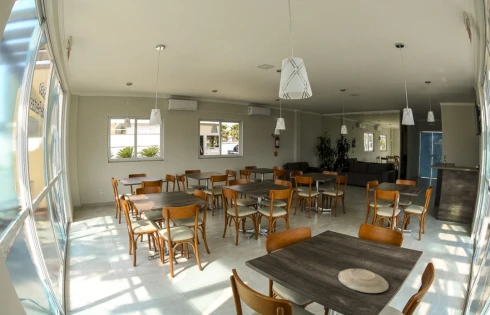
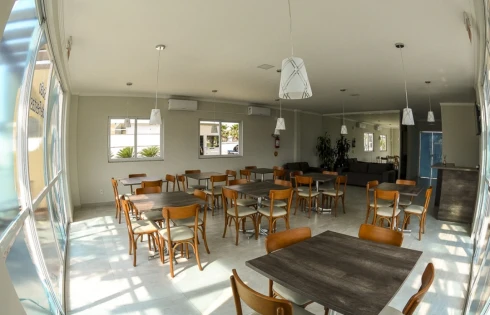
- plate [337,268,390,294]
